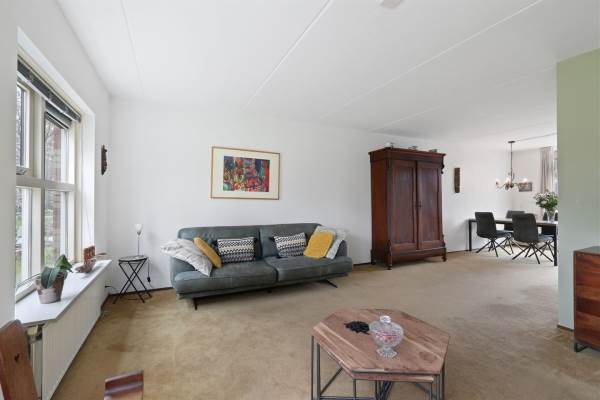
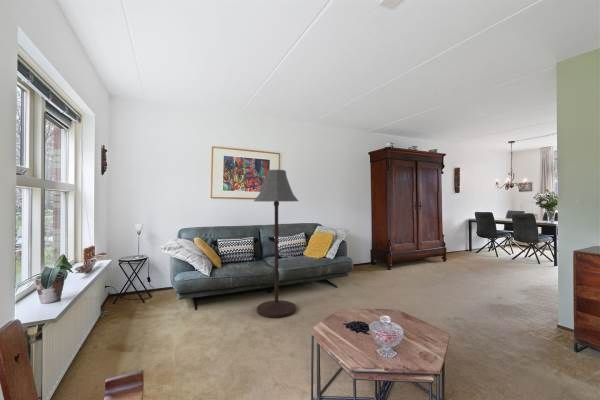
+ floor lamp [253,169,299,319]
